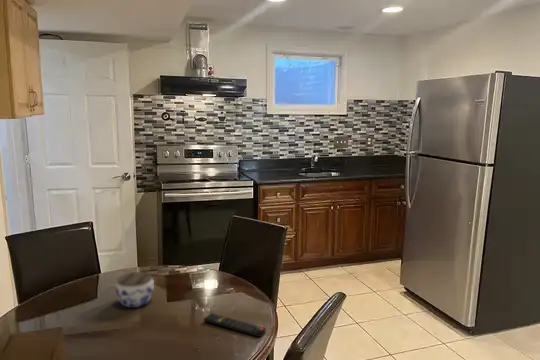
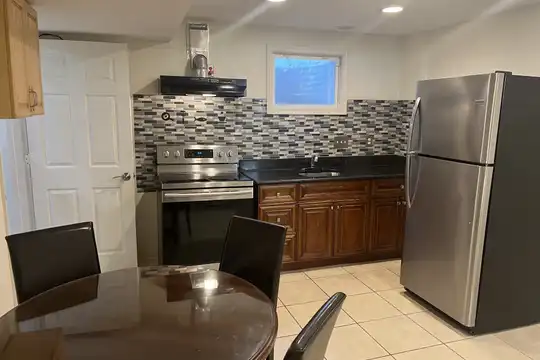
- jar [114,271,155,309]
- remote control [202,312,267,338]
